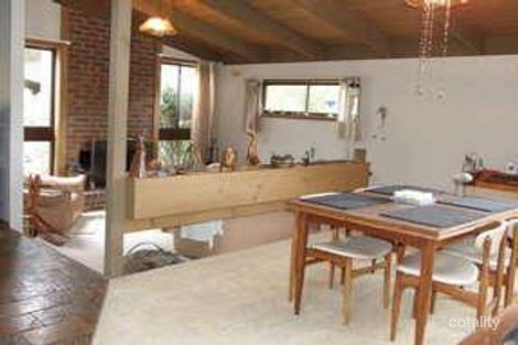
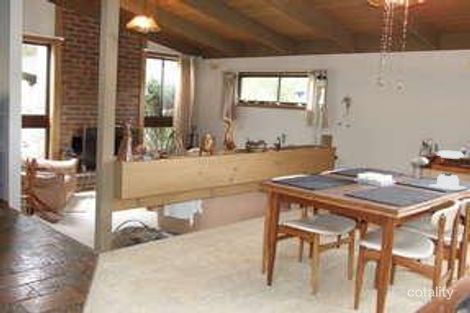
+ plant pot [428,149,467,191]
